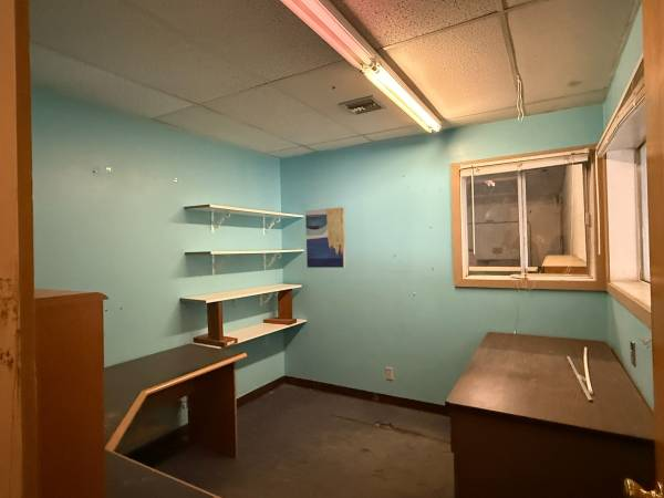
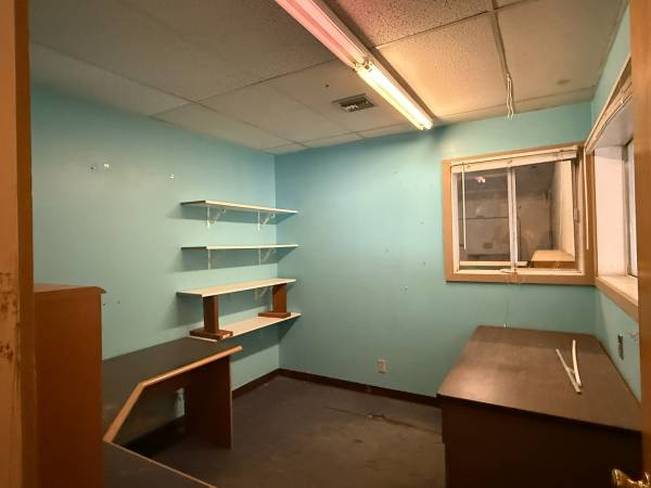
- wall art [304,206,346,269]
